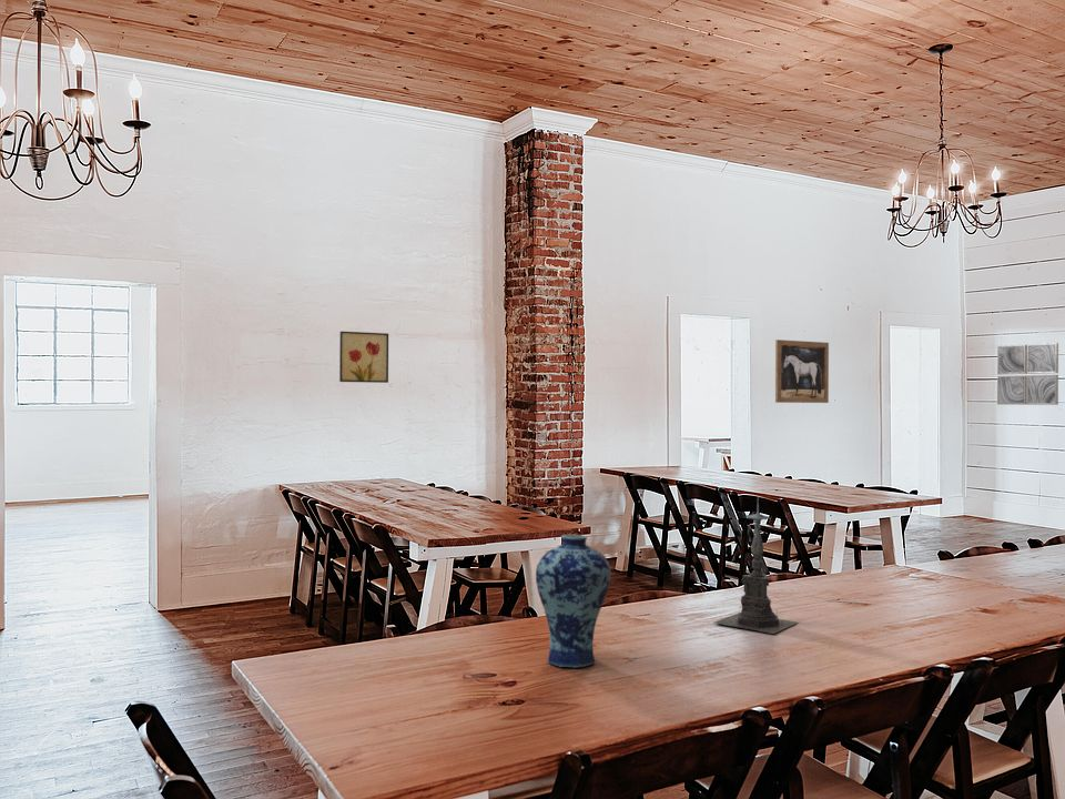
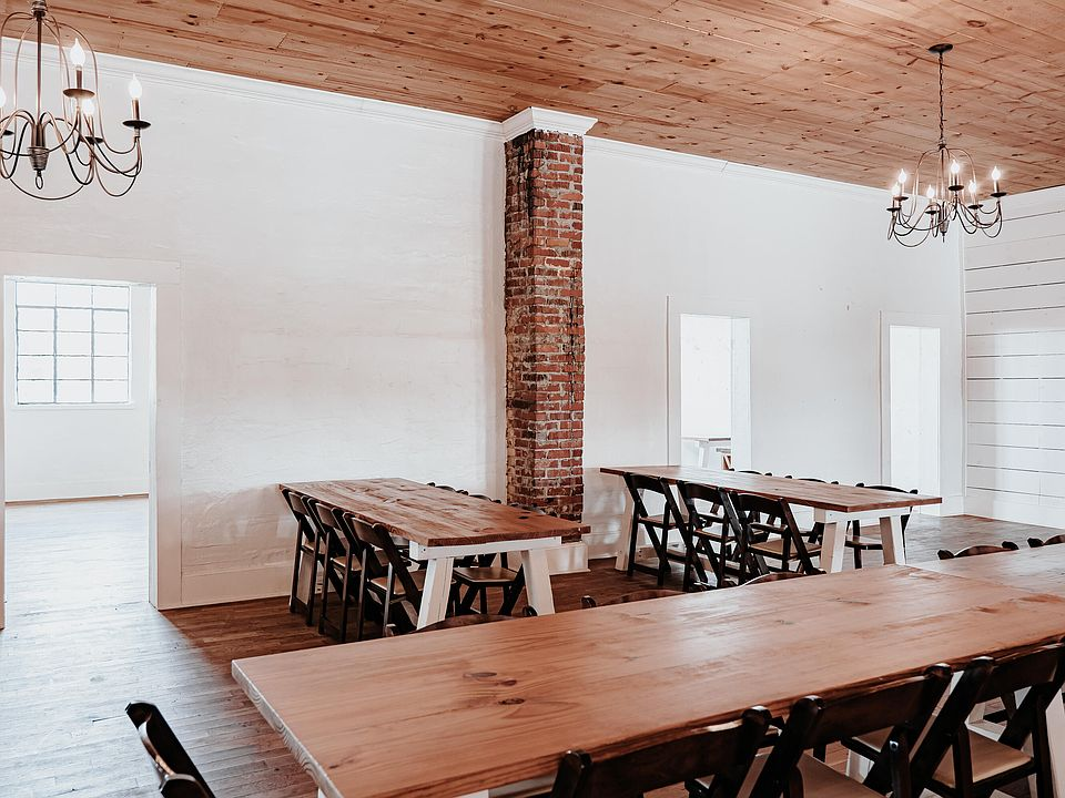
- wall art [996,342,1059,406]
- wall art [774,338,830,404]
- candle holder [712,496,799,635]
- wall art [338,331,389,384]
- vase [535,534,611,669]
